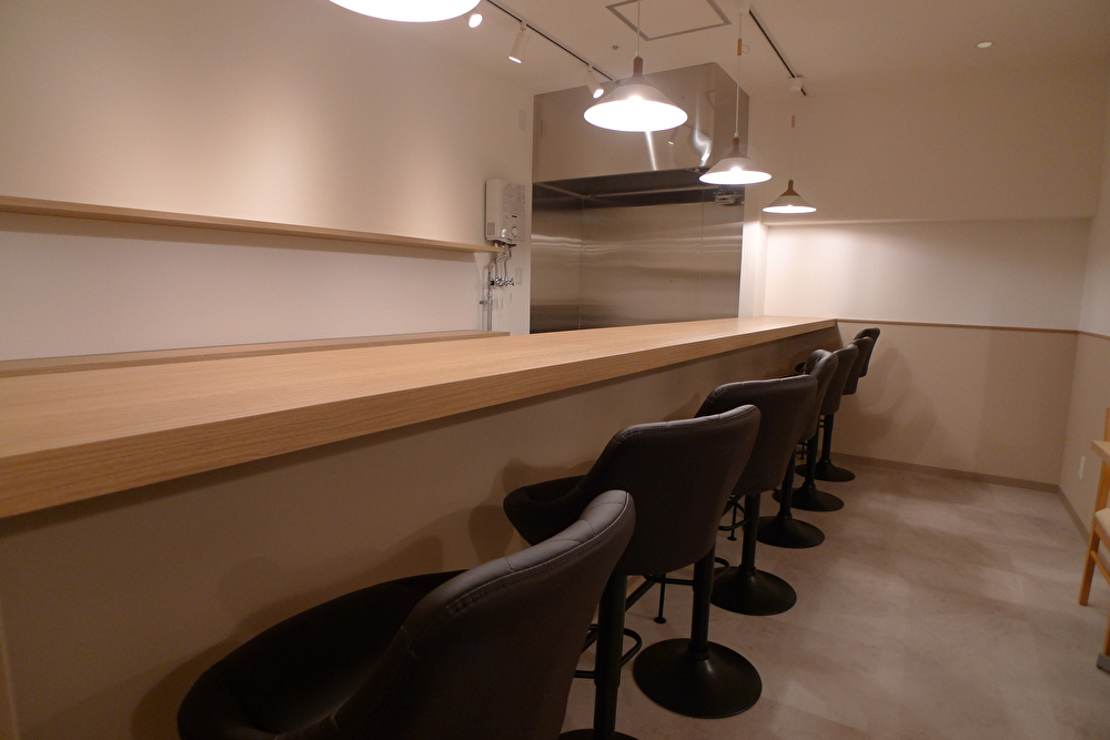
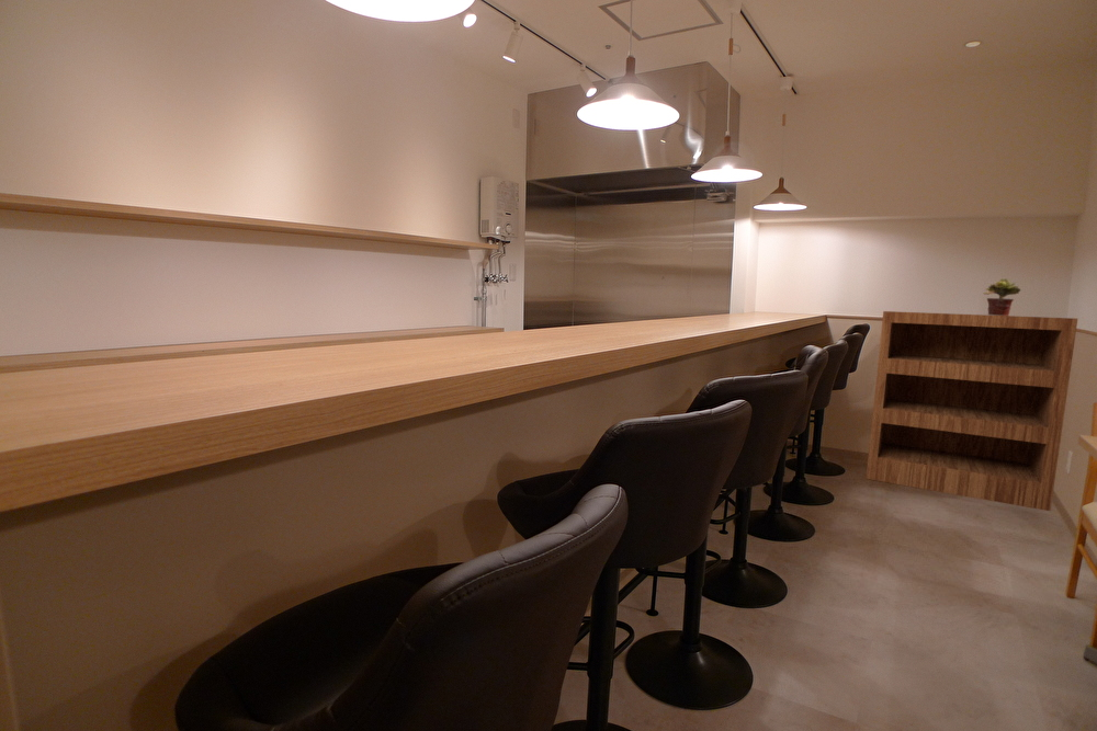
+ bookshelf [866,310,1078,512]
+ potted plant [983,277,1021,316]
